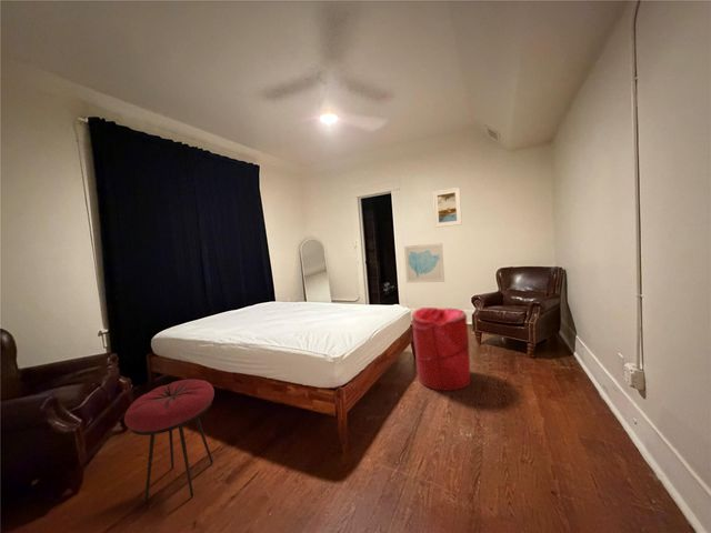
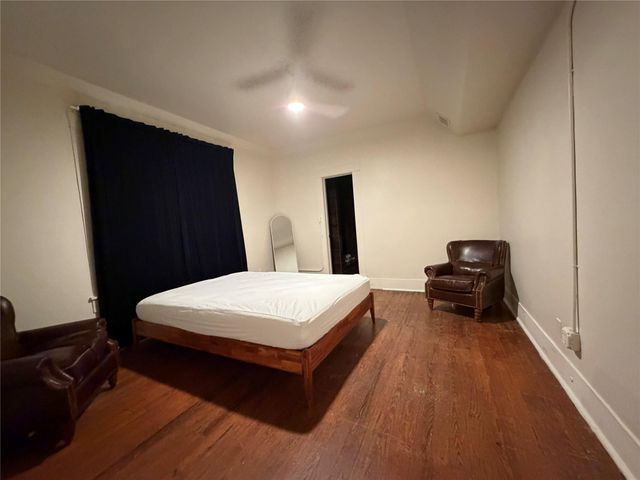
- wall art [403,242,445,284]
- laundry hamper [411,306,471,392]
- stool [123,379,216,504]
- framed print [431,187,463,229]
